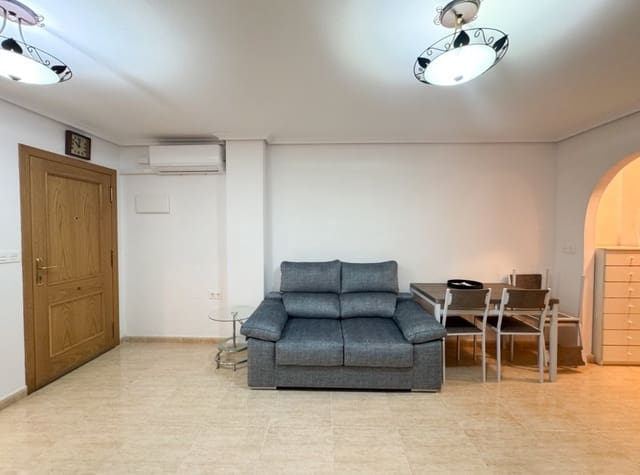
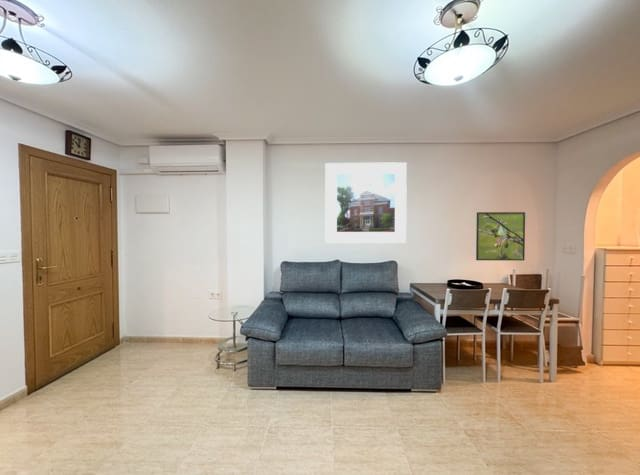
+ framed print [475,211,526,261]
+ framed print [325,161,408,244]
